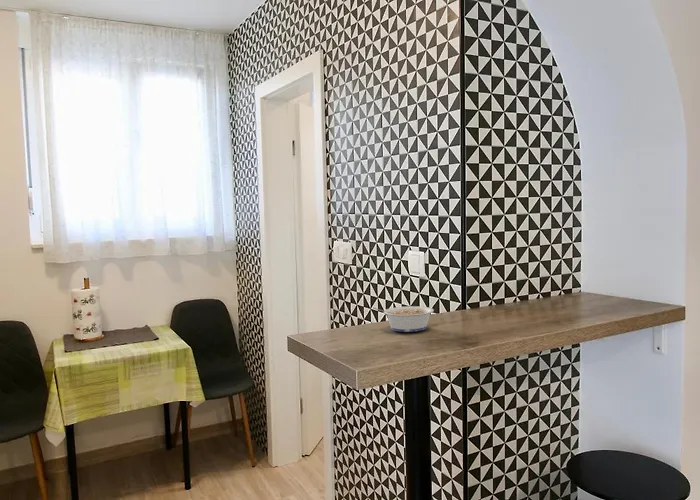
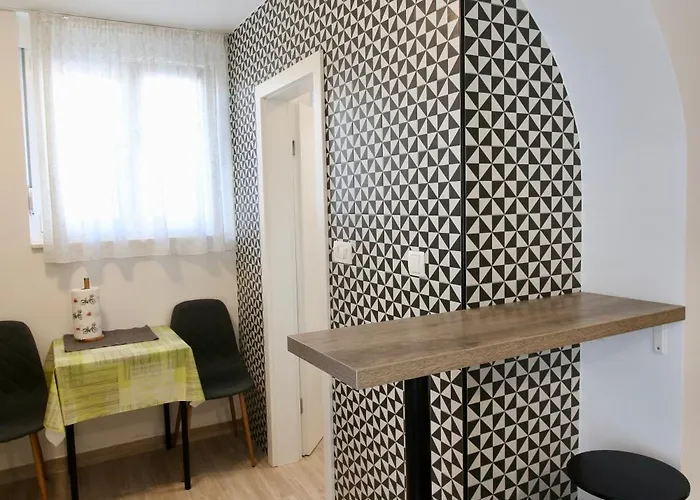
- legume [372,305,435,333]
